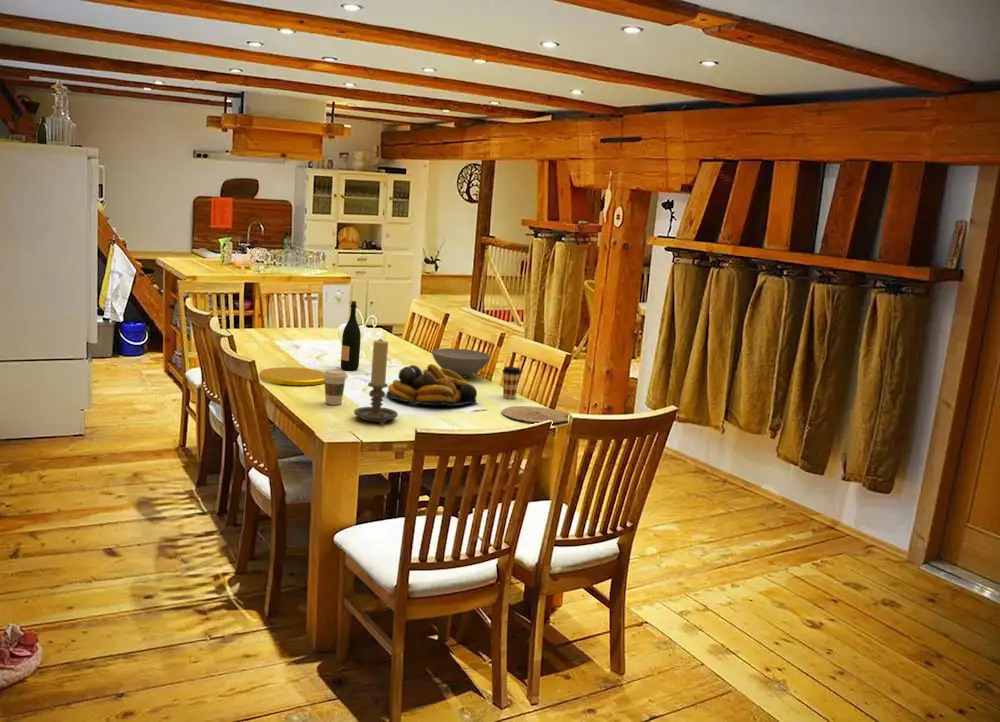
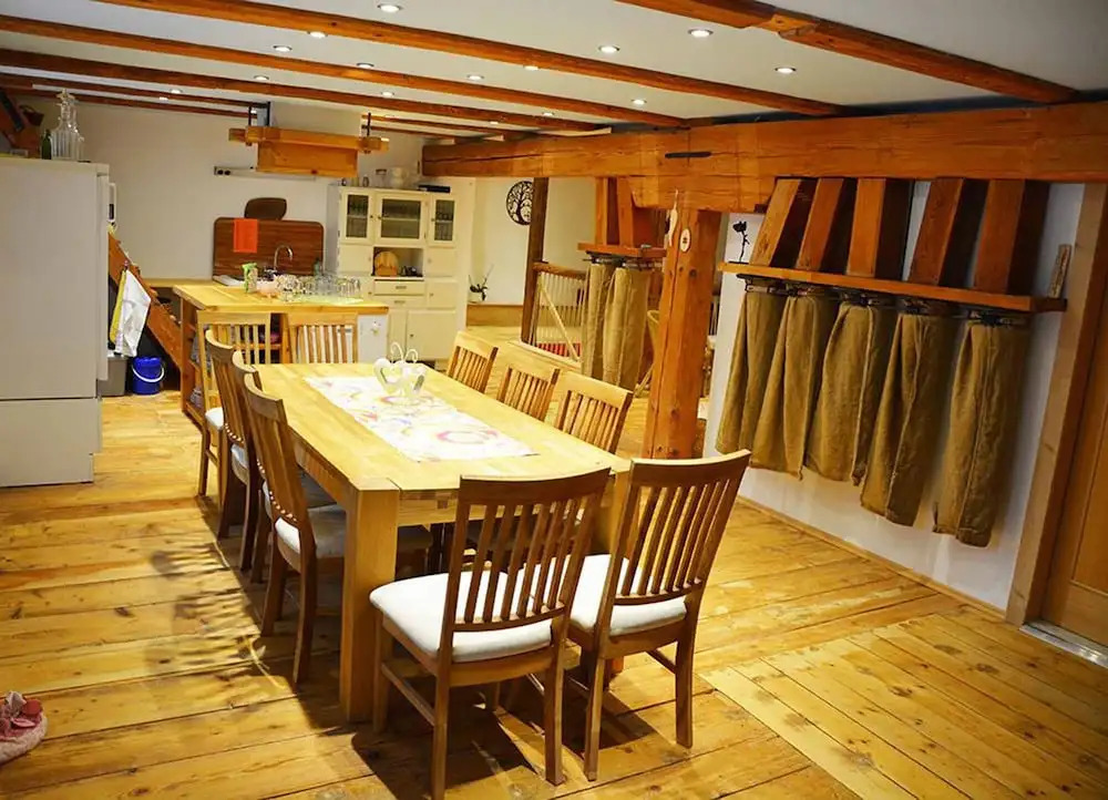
- coffee cup [323,368,348,406]
- coffee cup [501,366,522,400]
- fruit bowl [386,363,478,407]
- candle holder [353,340,399,426]
- plate [501,405,570,424]
- plate [258,366,325,386]
- wine bottle [340,300,362,371]
- bowl [431,347,492,378]
